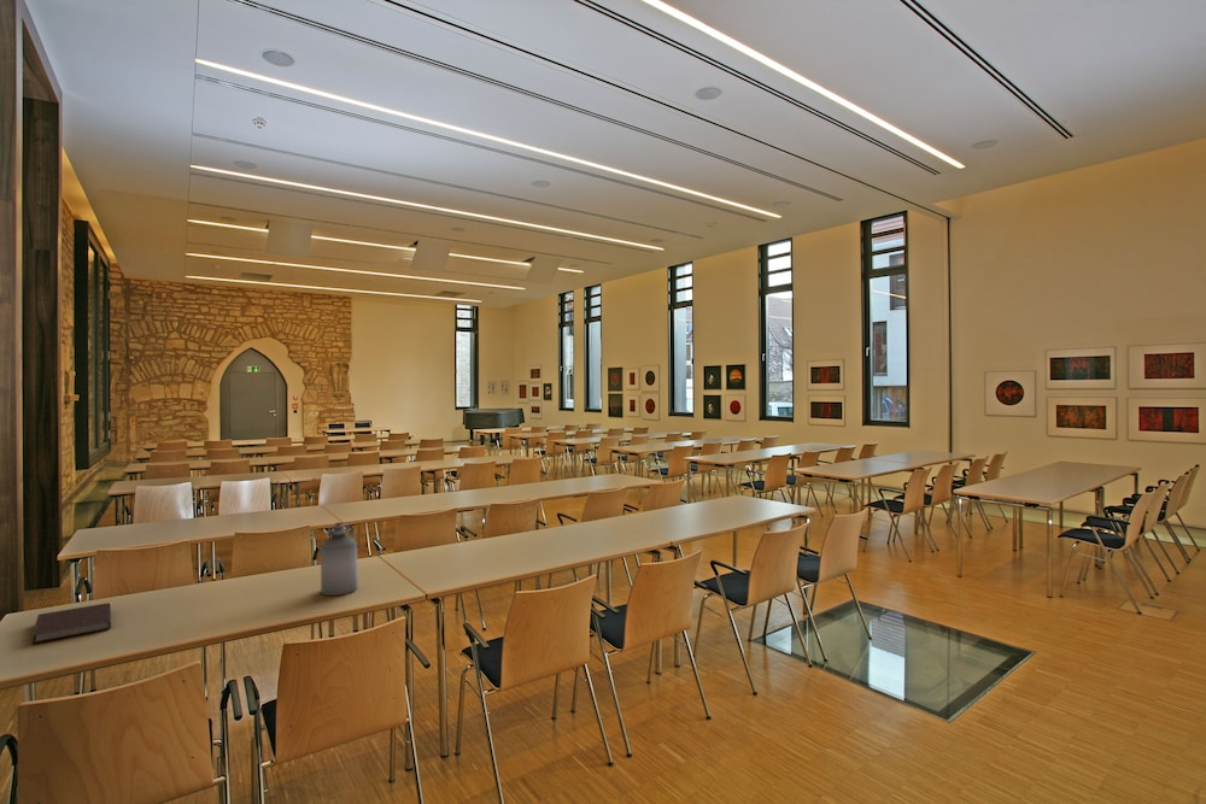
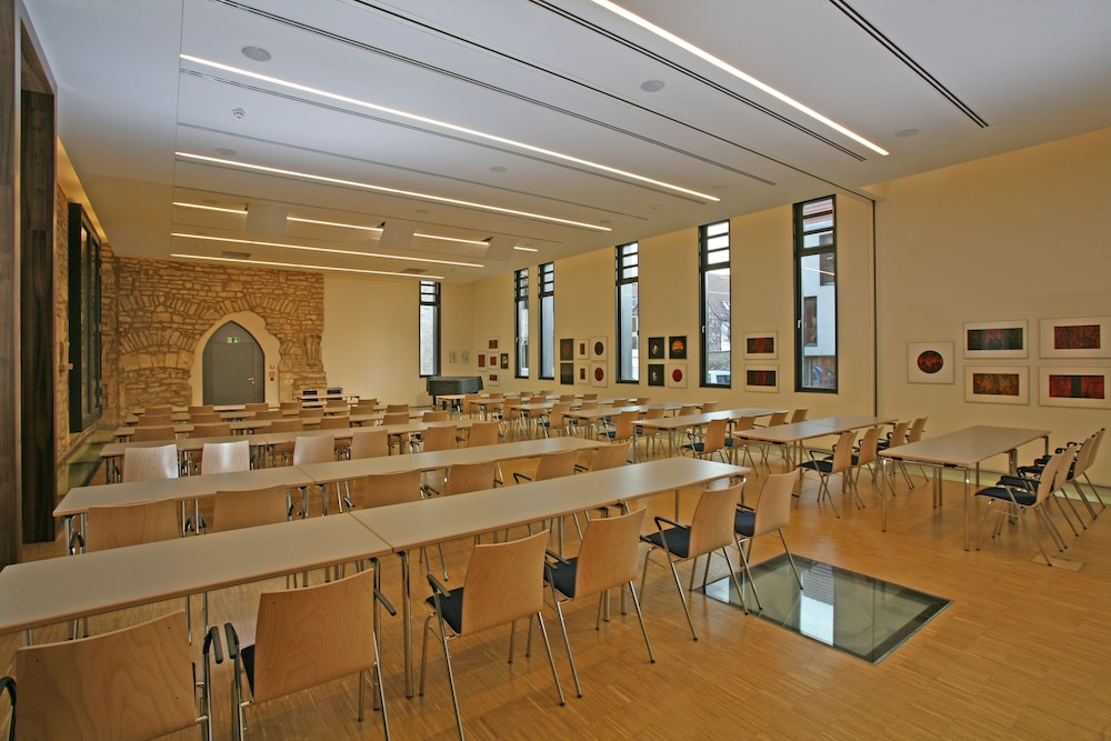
- notebook [31,601,112,645]
- bottle [320,521,358,597]
